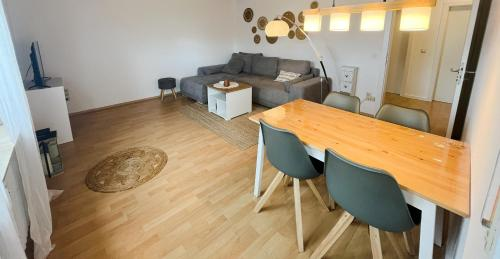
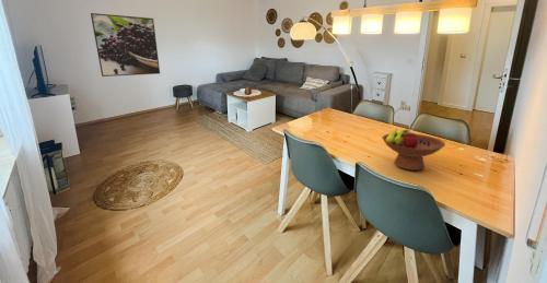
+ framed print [90,12,161,78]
+ fruit bowl [381,129,446,172]
